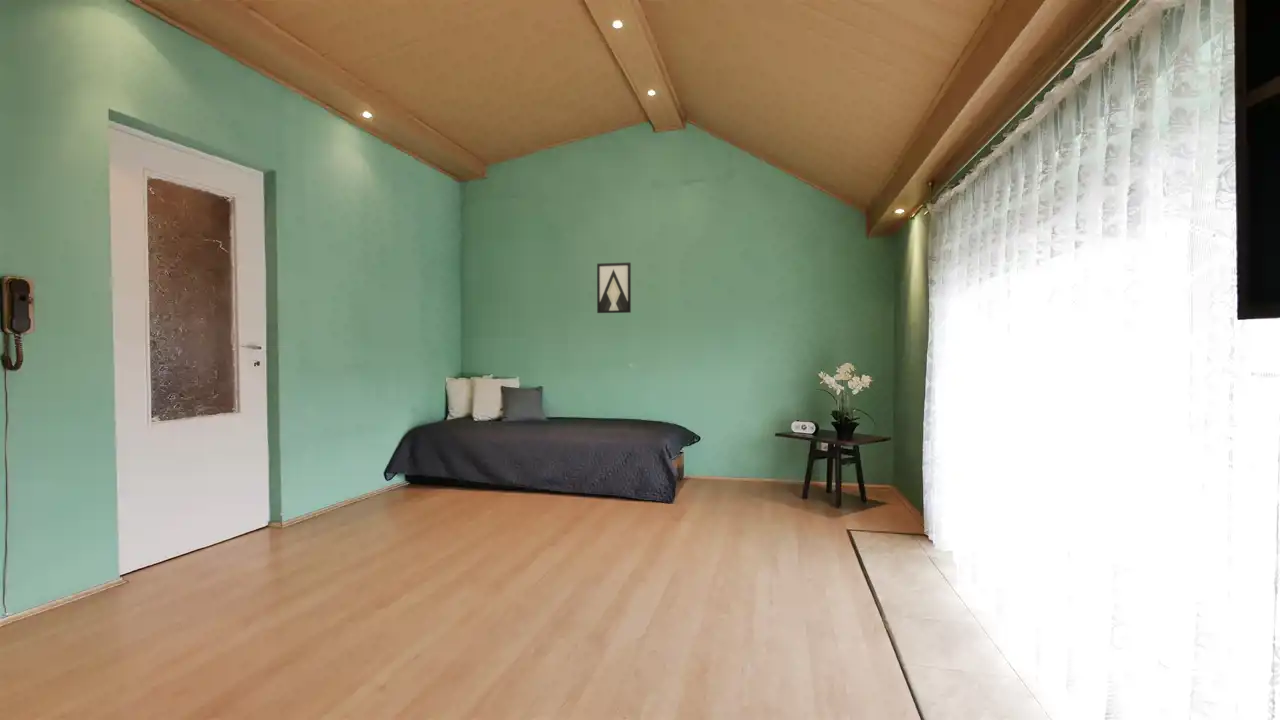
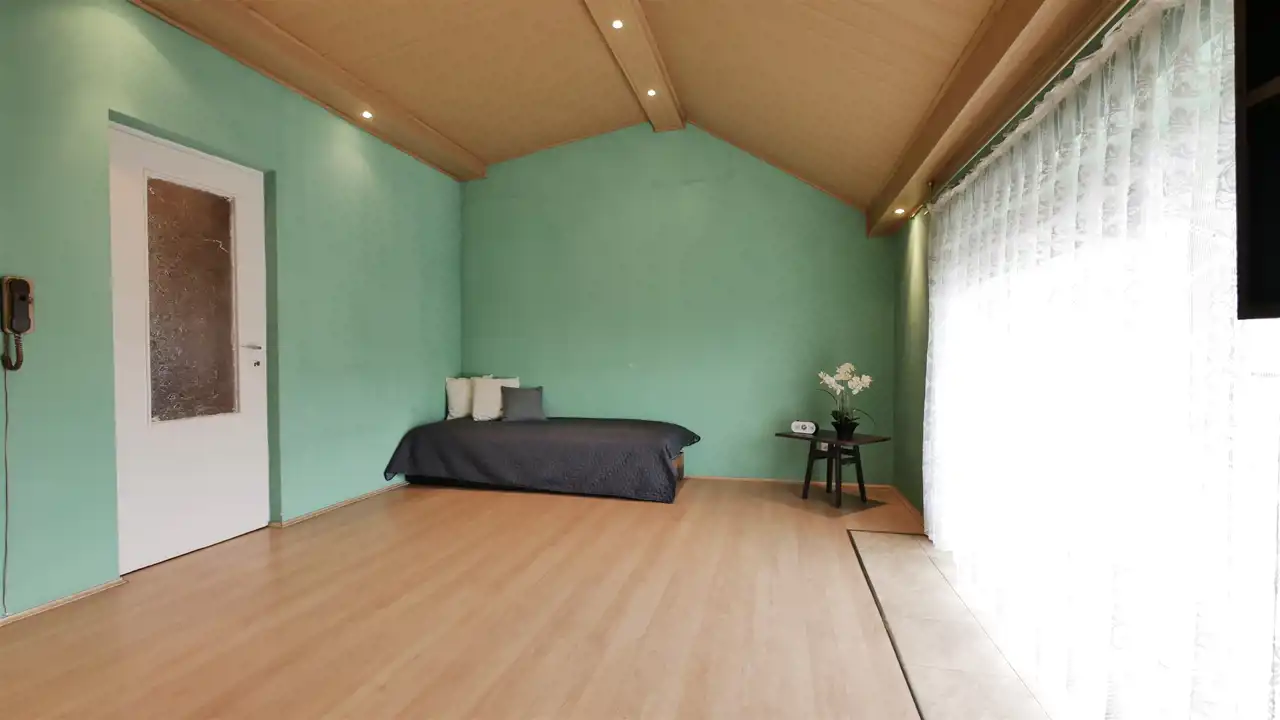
- wall art [596,261,632,314]
